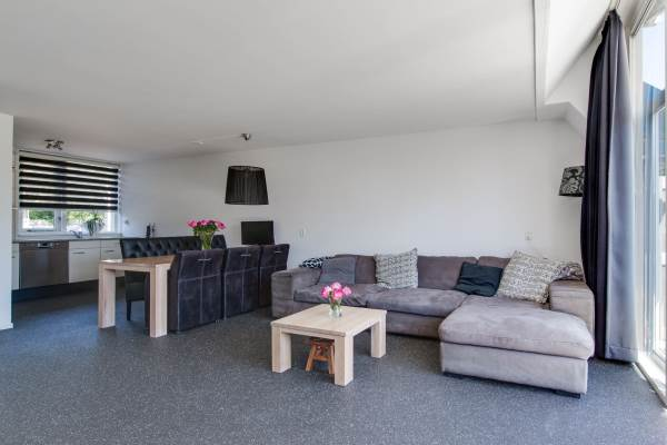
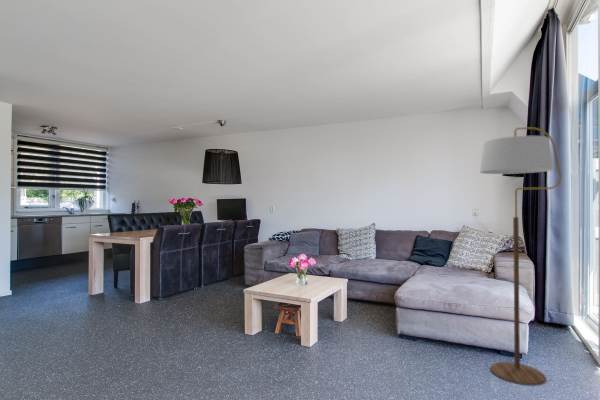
+ floor lamp [479,126,562,386]
